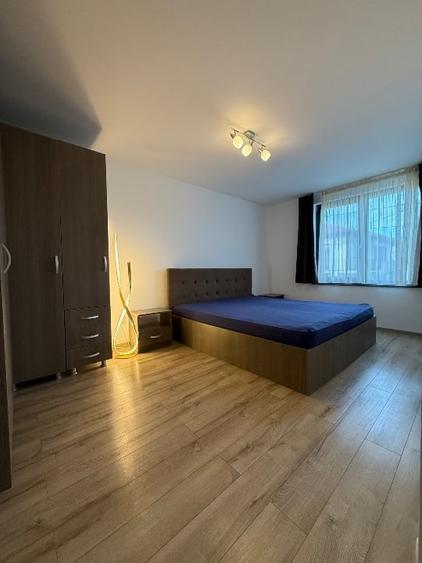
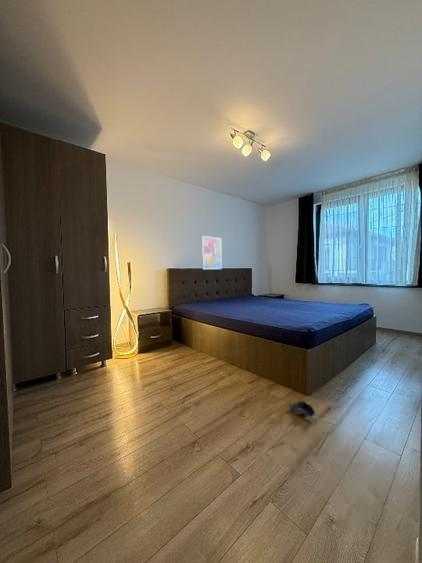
+ wall art [201,235,222,270]
+ shoe [288,397,316,418]
